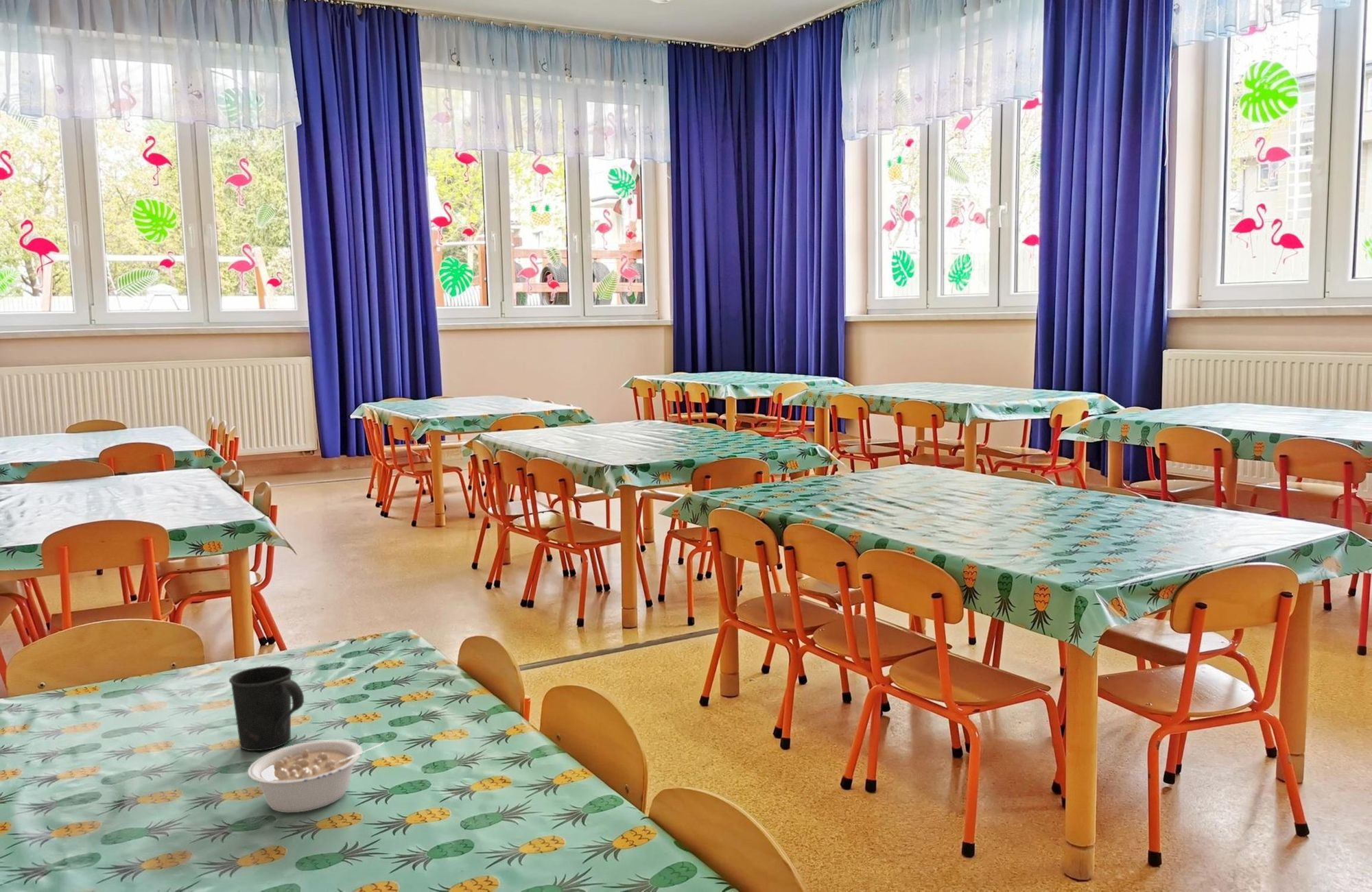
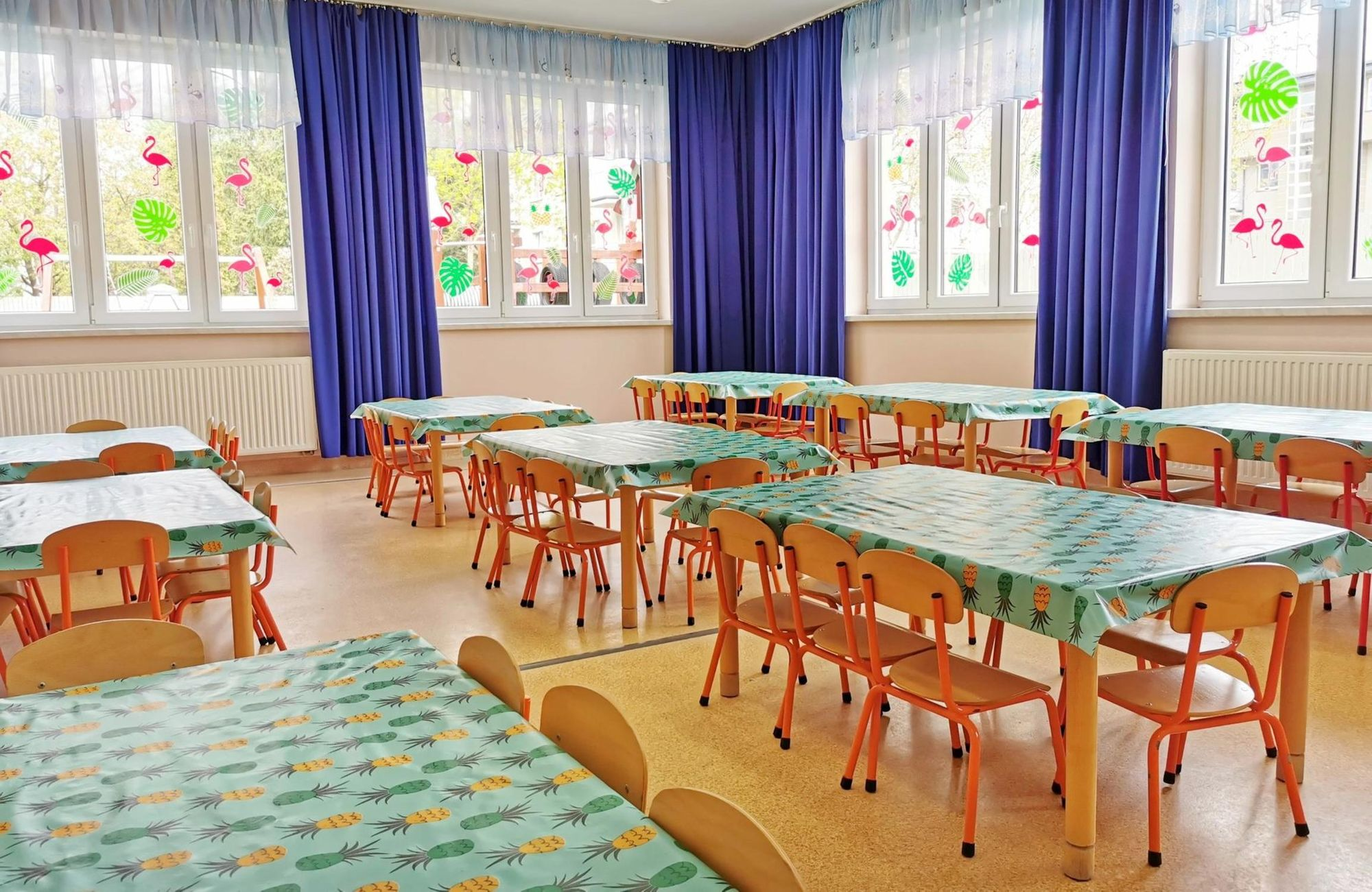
- legume [247,739,386,813]
- mug [228,665,305,751]
